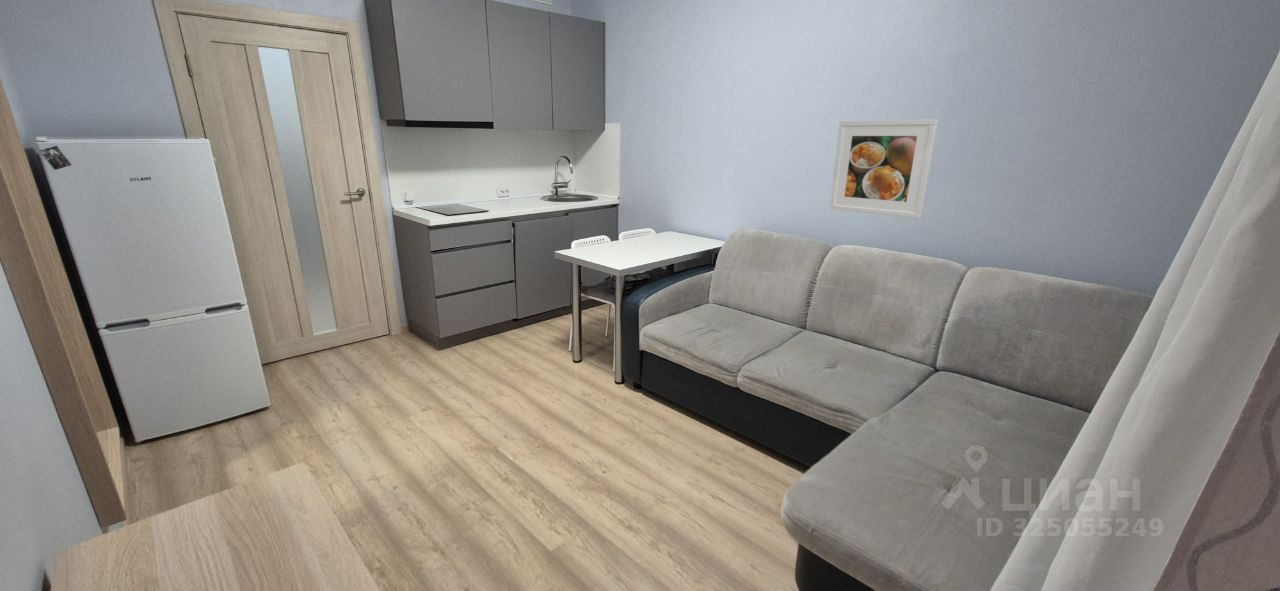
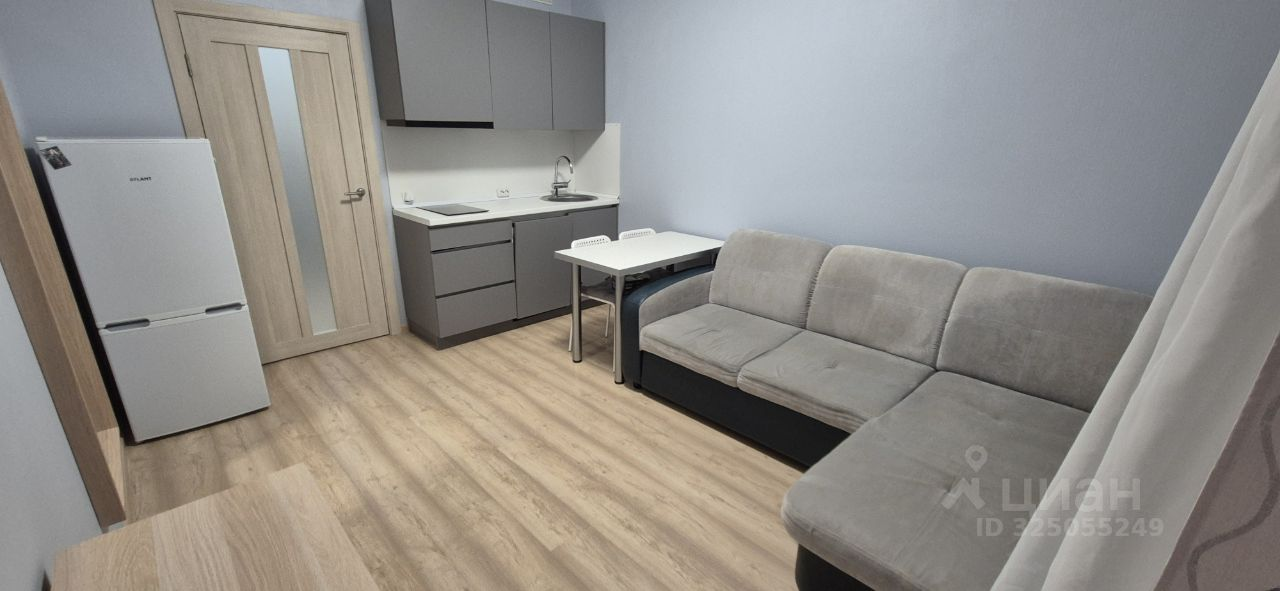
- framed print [828,118,939,219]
